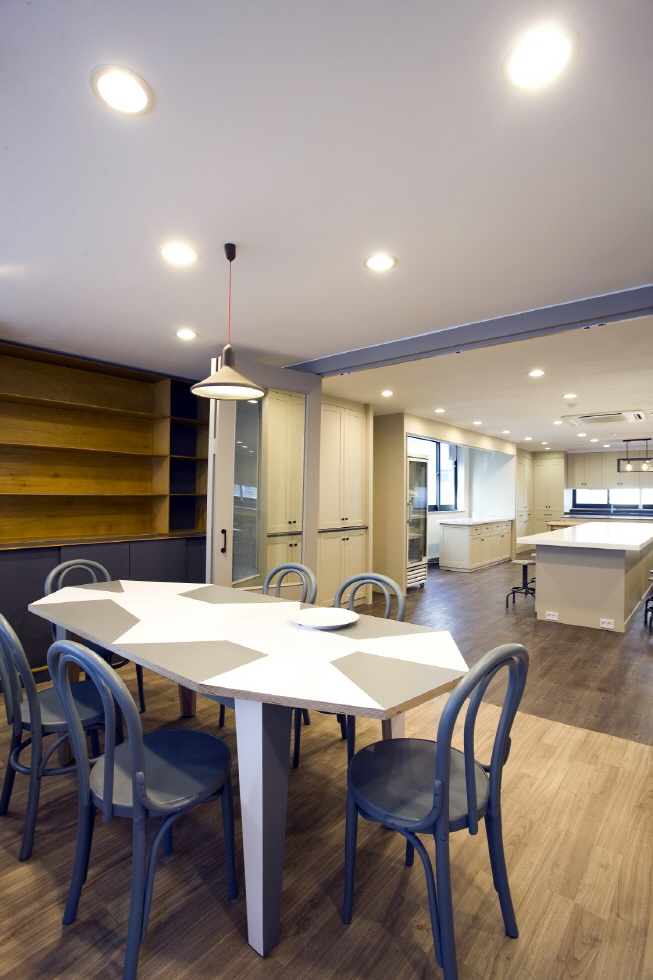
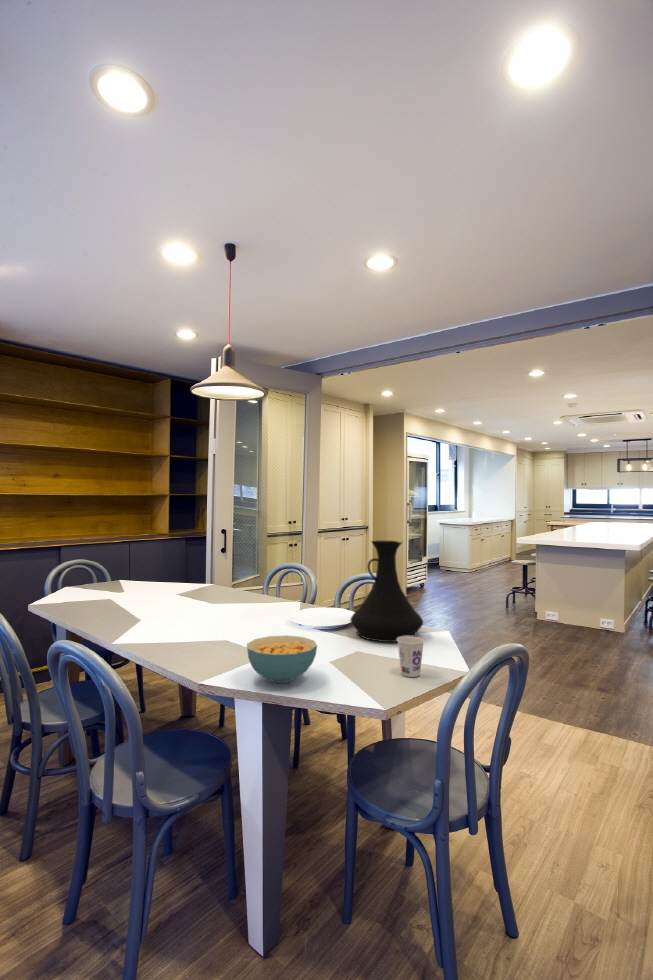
+ cup [397,636,425,678]
+ cereal bowl [246,634,318,684]
+ vase [349,540,424,643]
